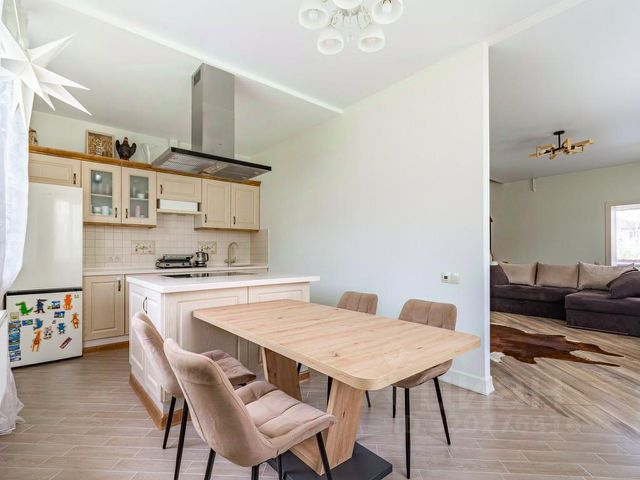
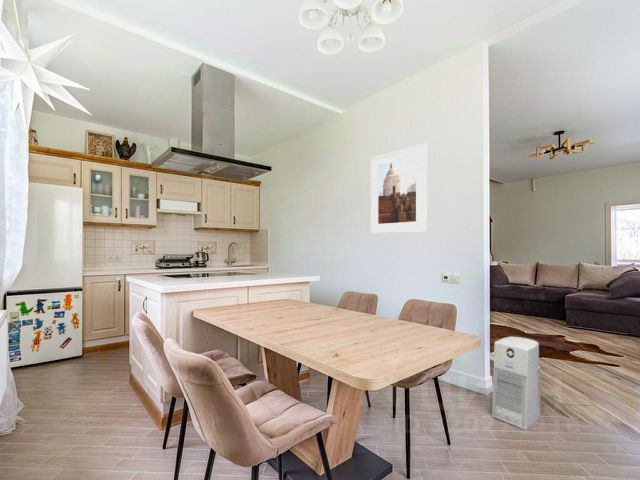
+ speaker [491,336,541,431]
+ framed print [370,143,427,235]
